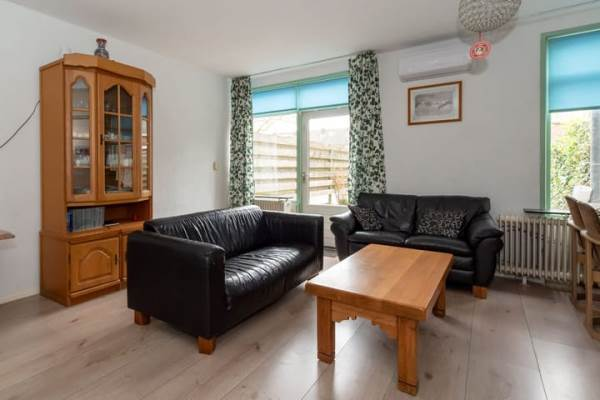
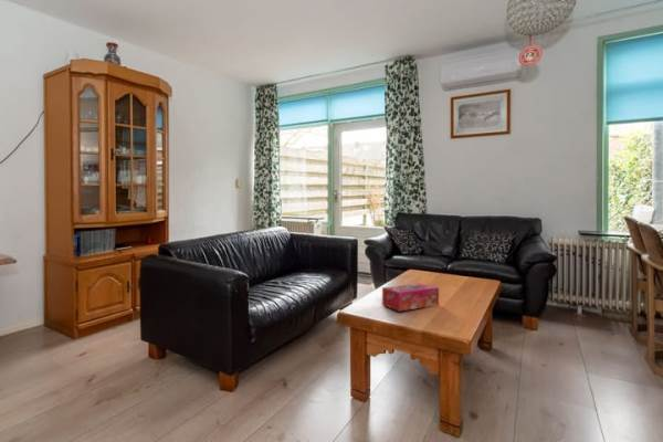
+ tissue box [381,282,440,313]
